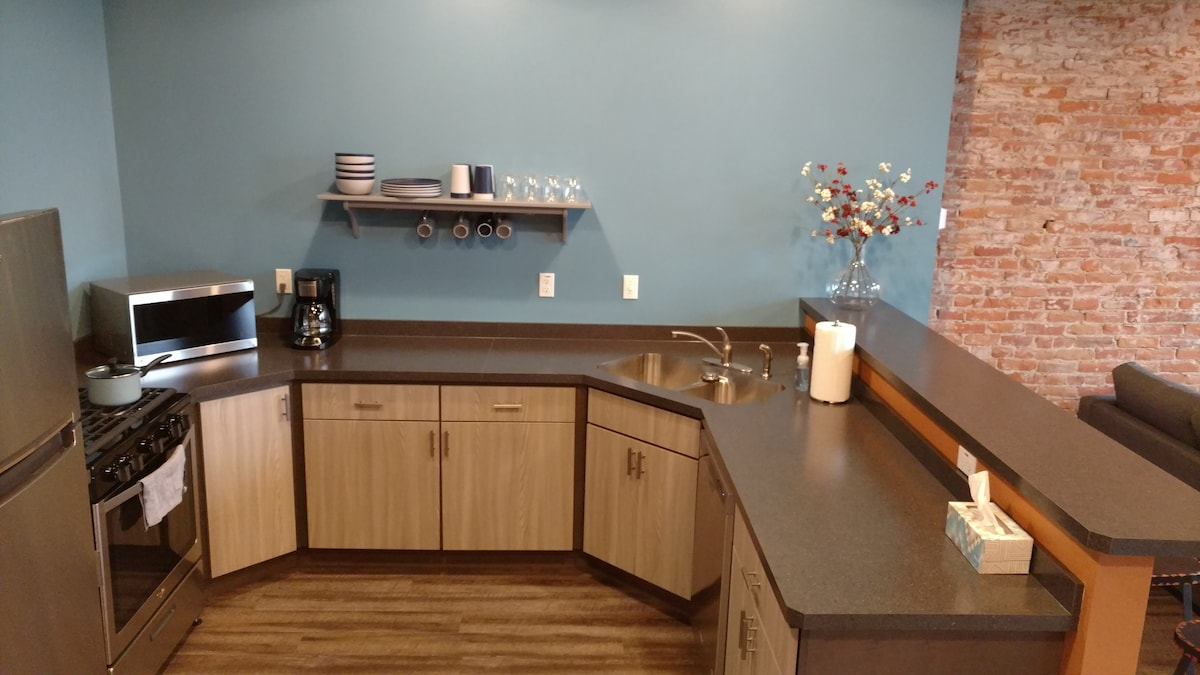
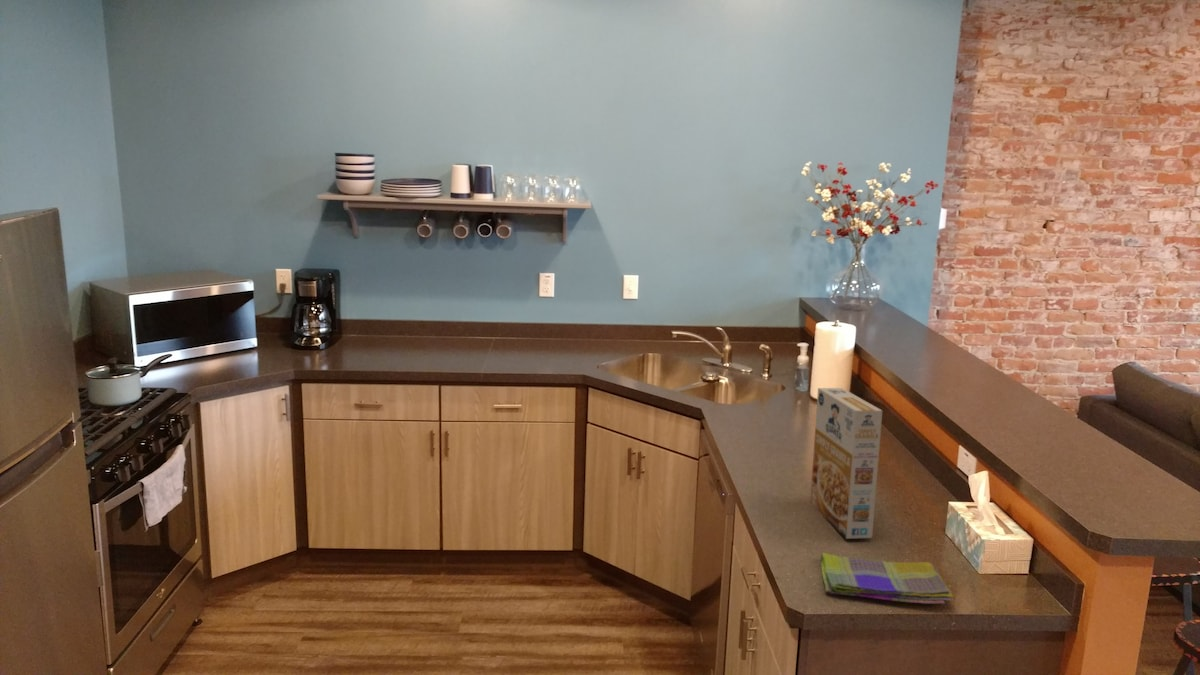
+ dish towel [820,552,954,605]
+ cereal box [809,387,883,540]
